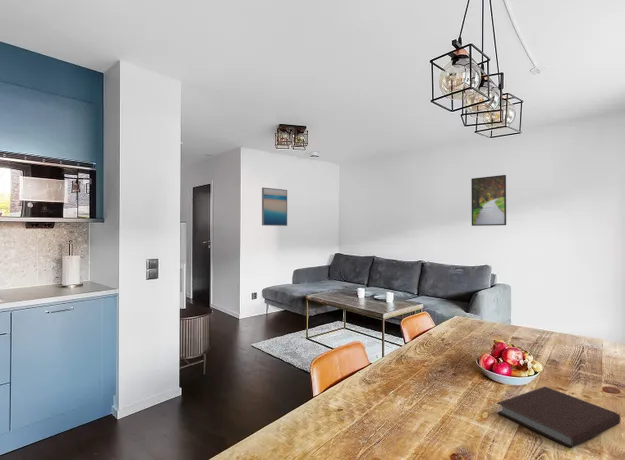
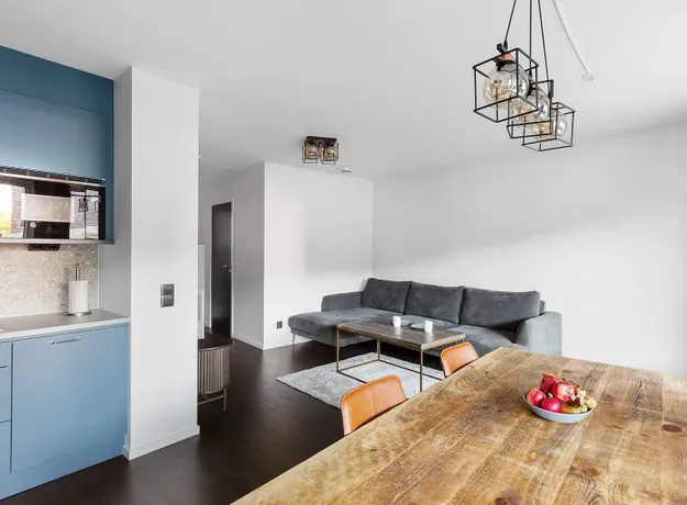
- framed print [470,174,507,227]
- wall art [261,187,288,227]
- notebook [496,386,621,449]
